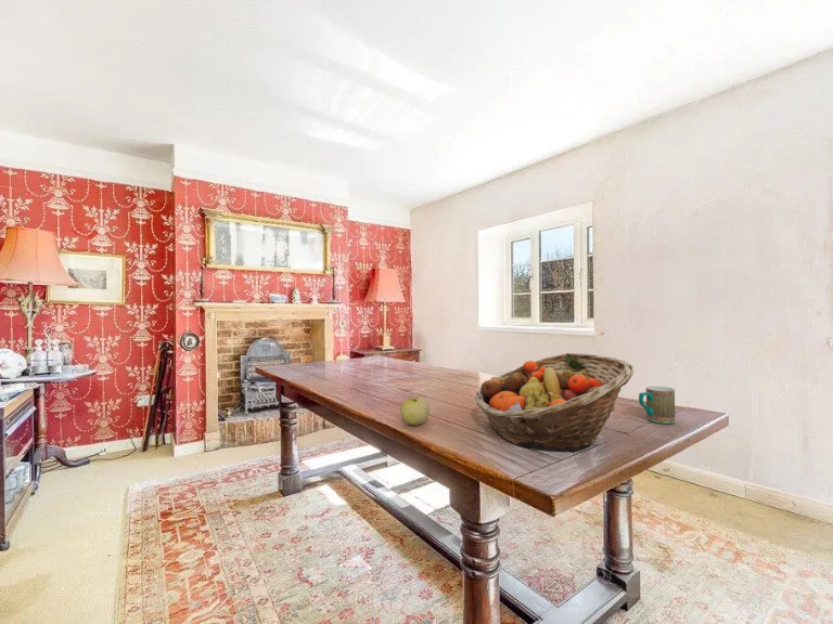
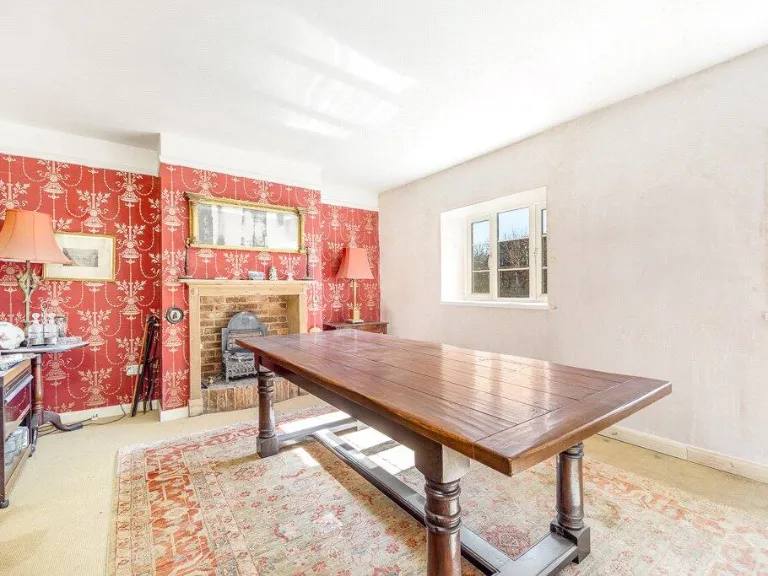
- mug [638,386,676,425]
- apple [399,396,431,426]
- fruit basket [474,352,635,453]
